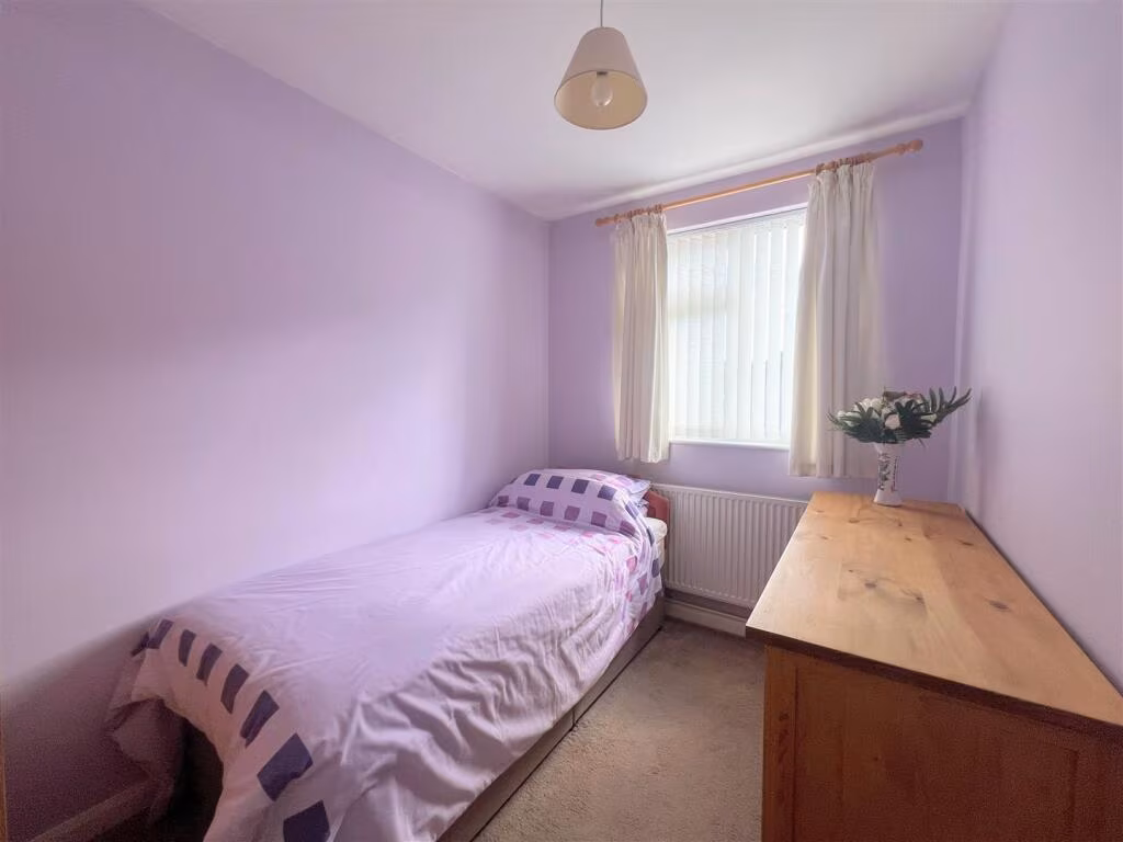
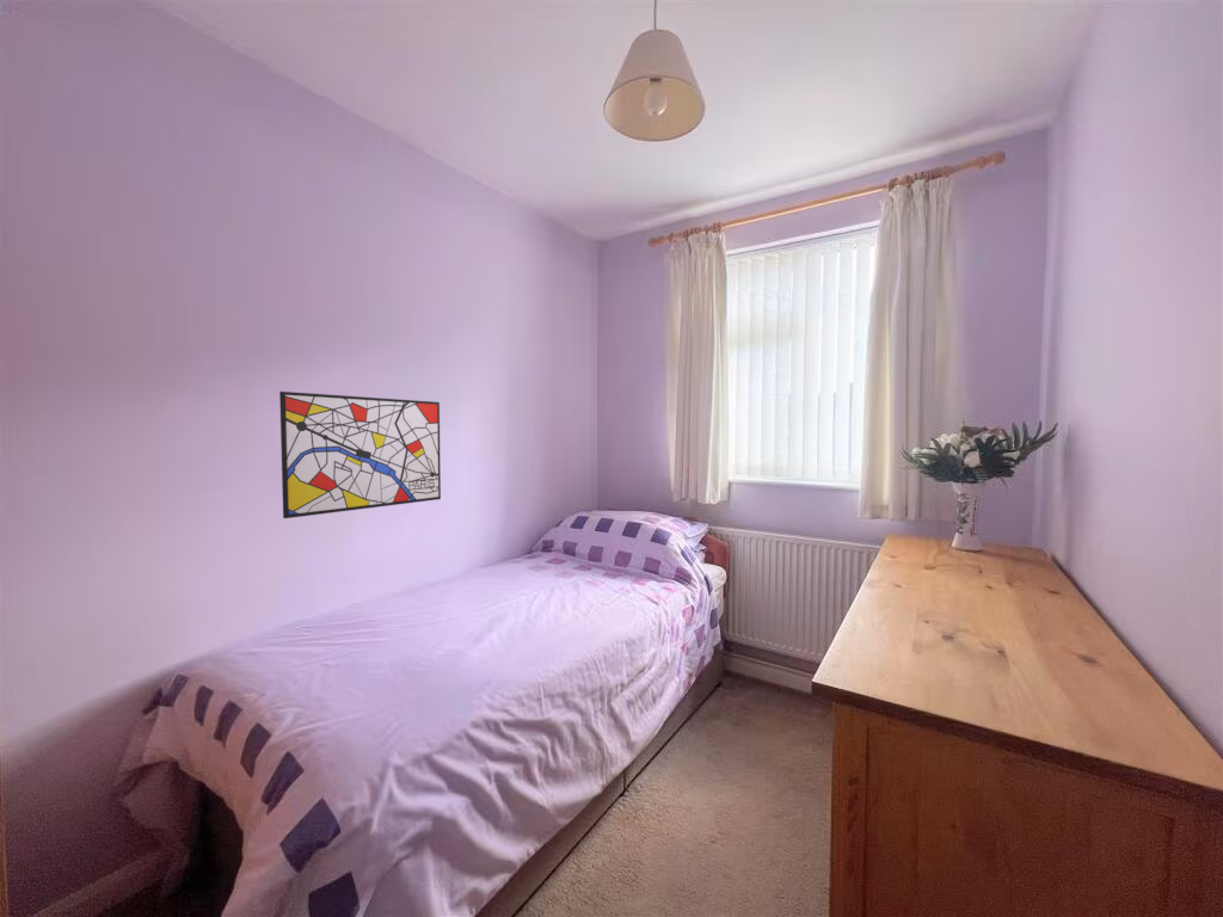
+ wall art [278,390,442,519]
